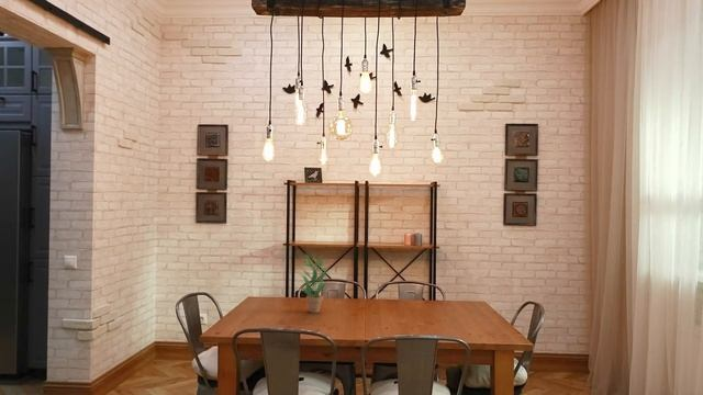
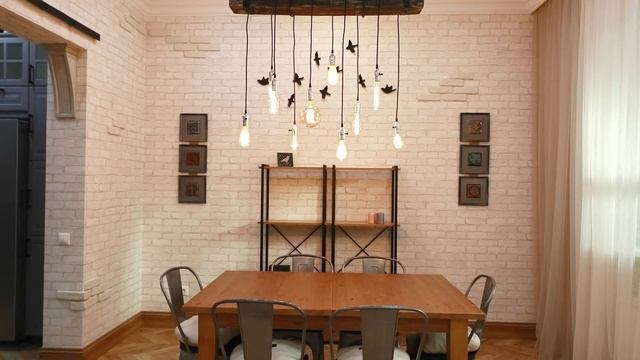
- potted plant [299,251,331,314]
